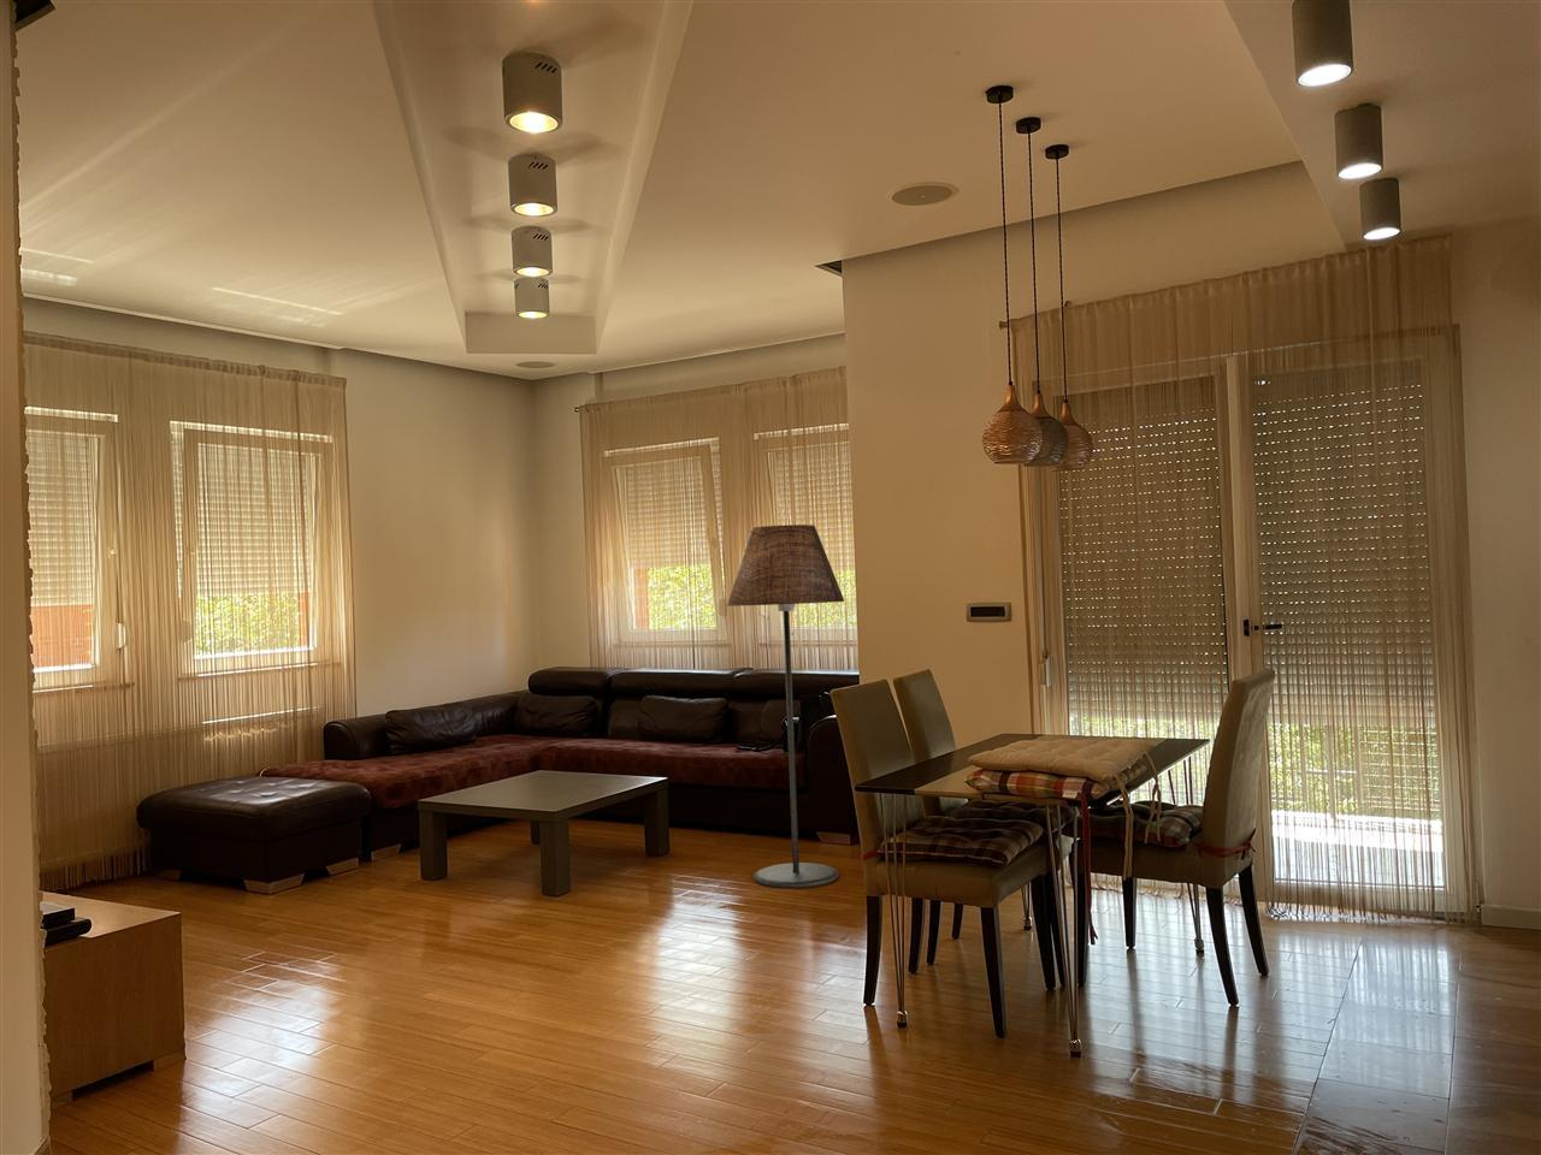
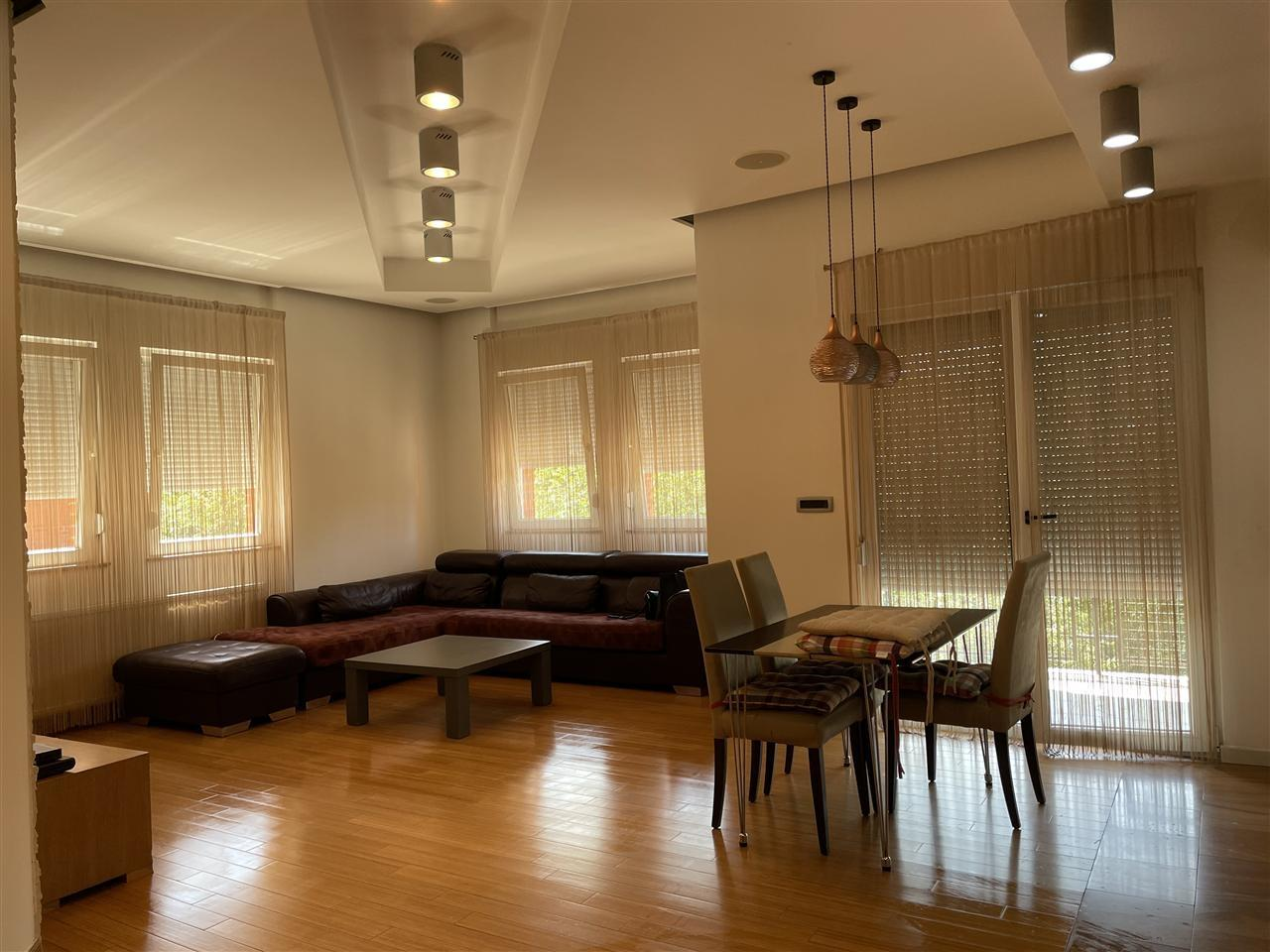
- floor lamp [726,523,847,889]
